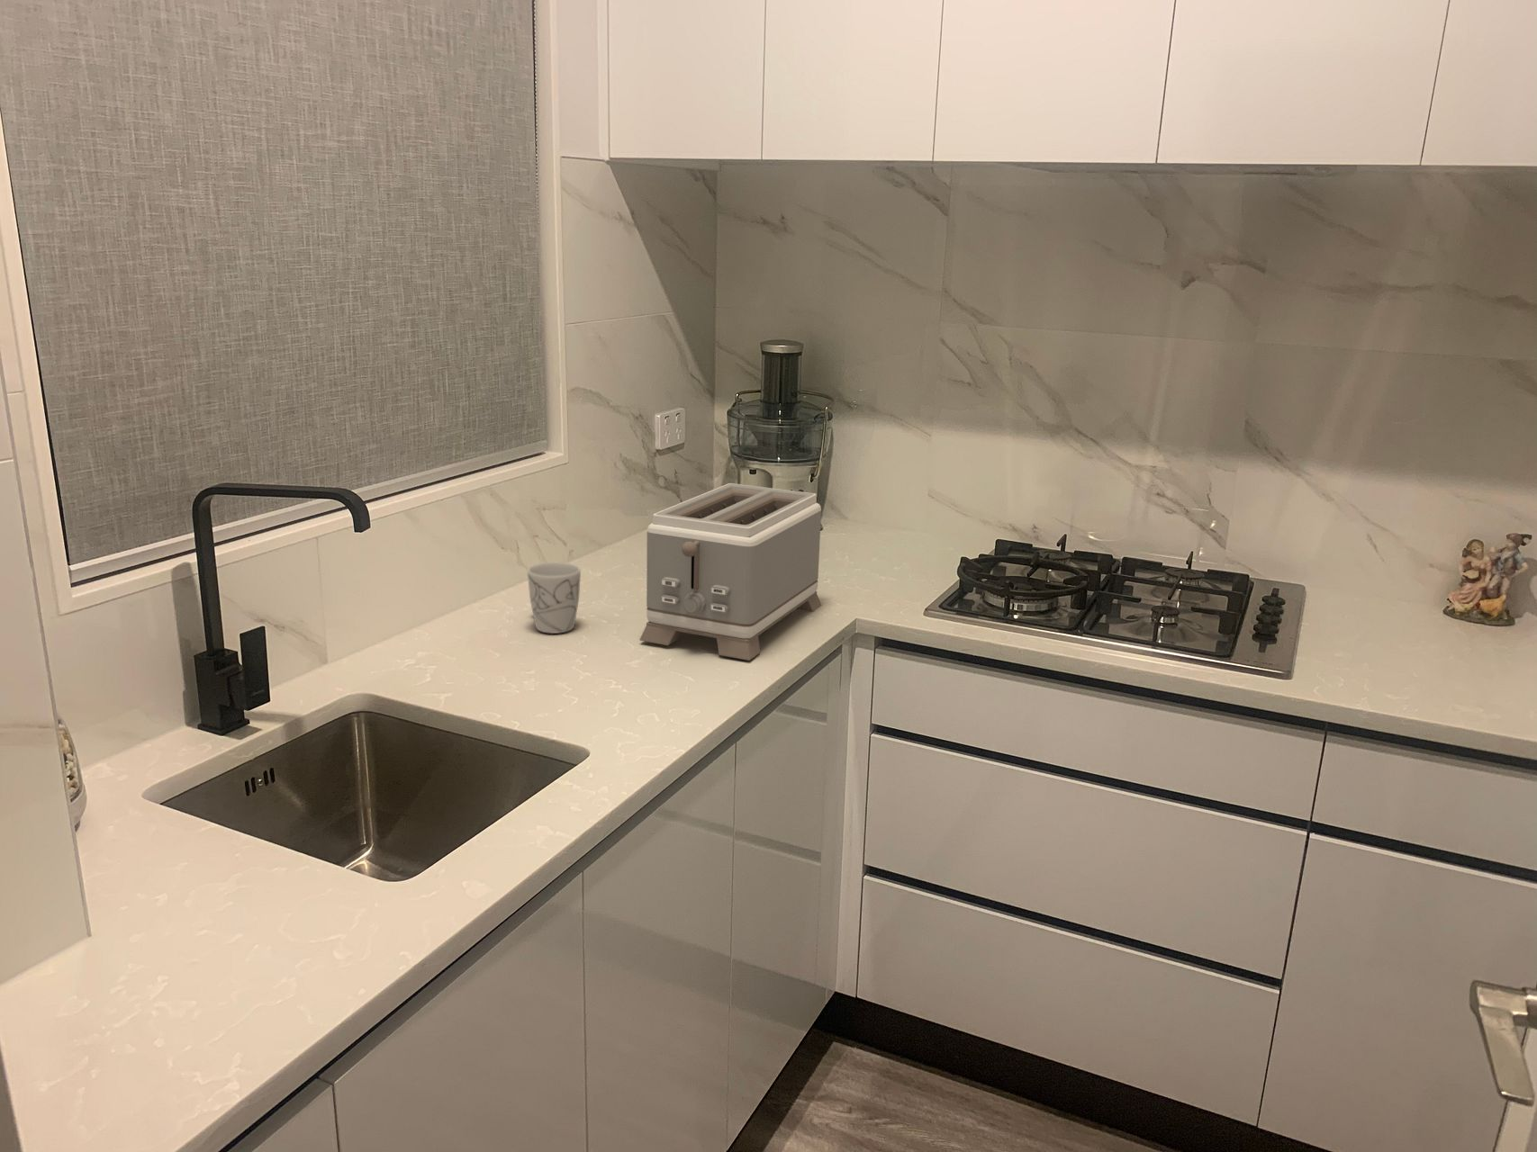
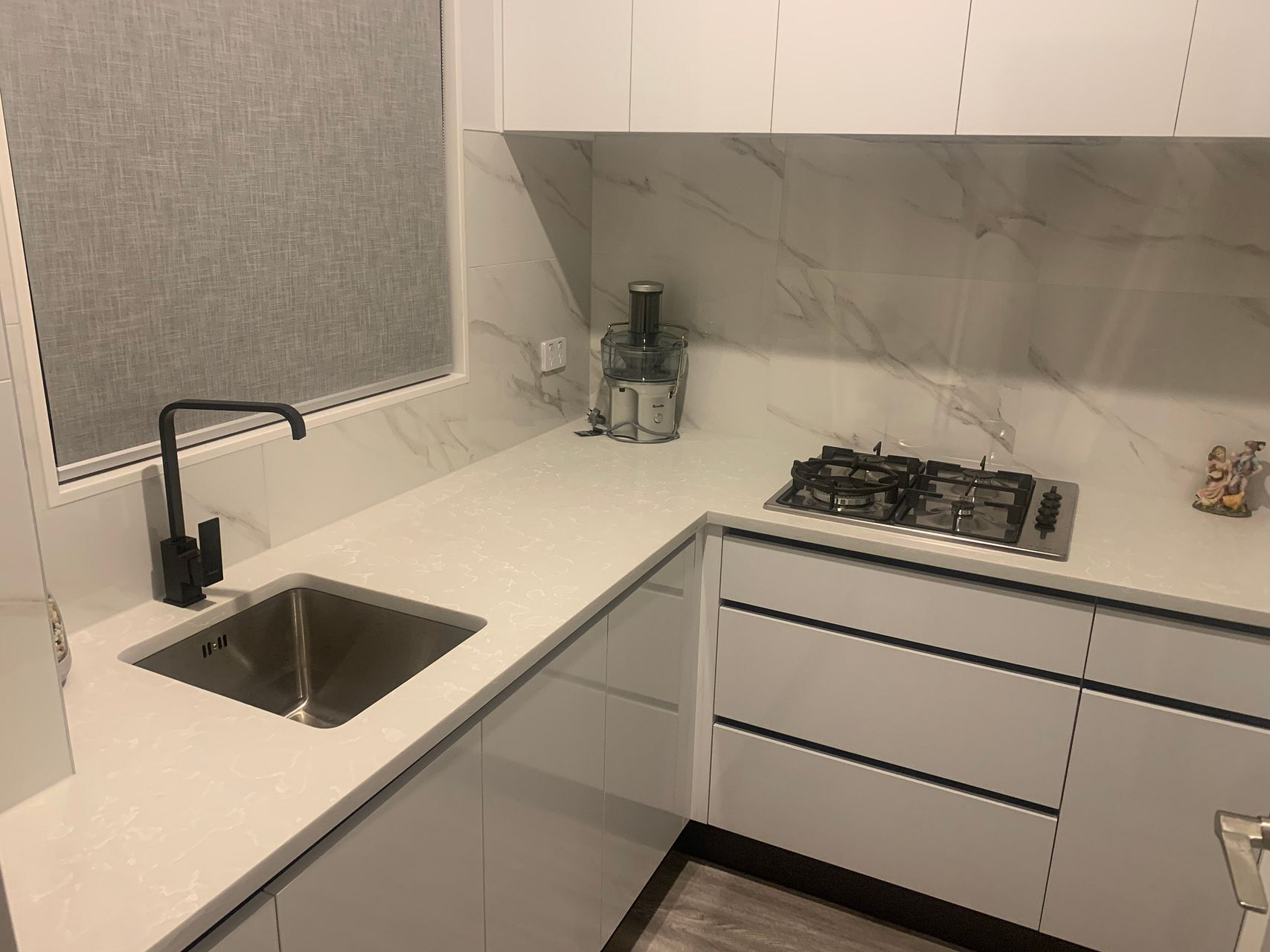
- mug [526,561,582,634]
- toaster [638,483,822,662]
